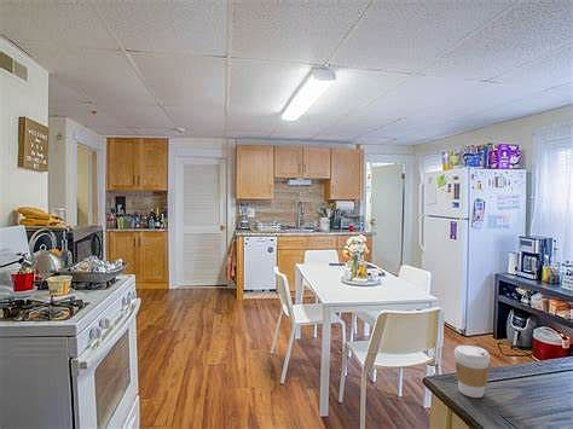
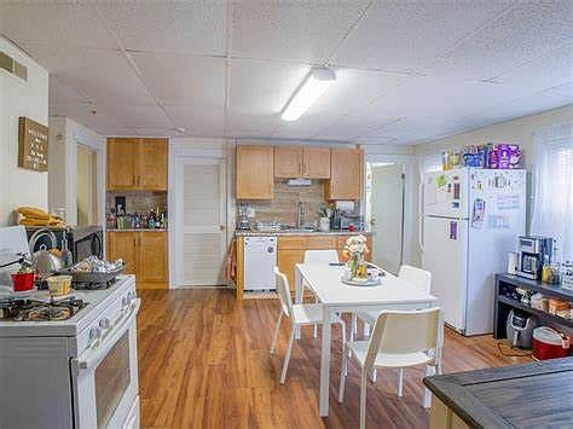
- coffee cup [453,344,491,399]
